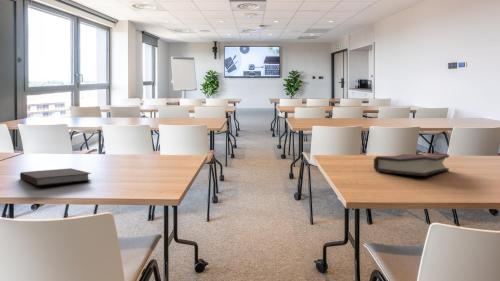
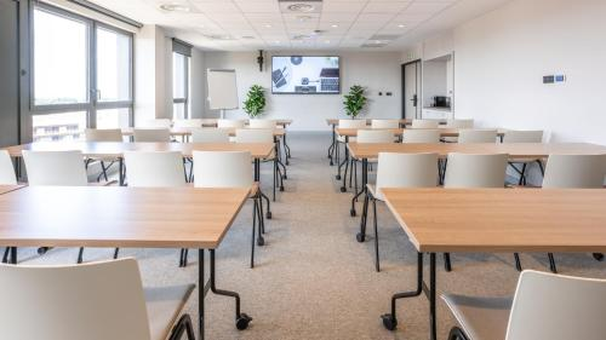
- hardback book [373,153,450,177]
- notebook [19,167,92,187]
